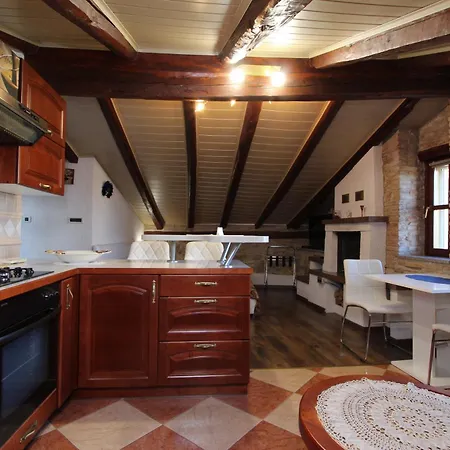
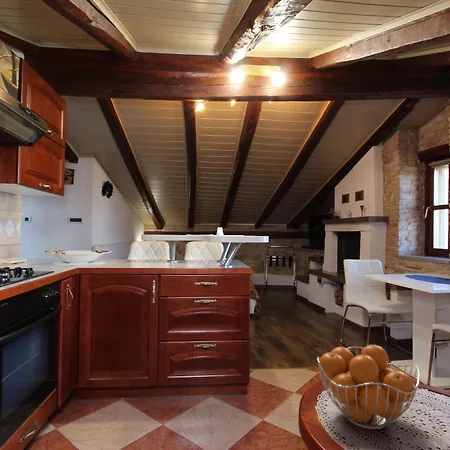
+ fruit basket [316,344,421,430]
